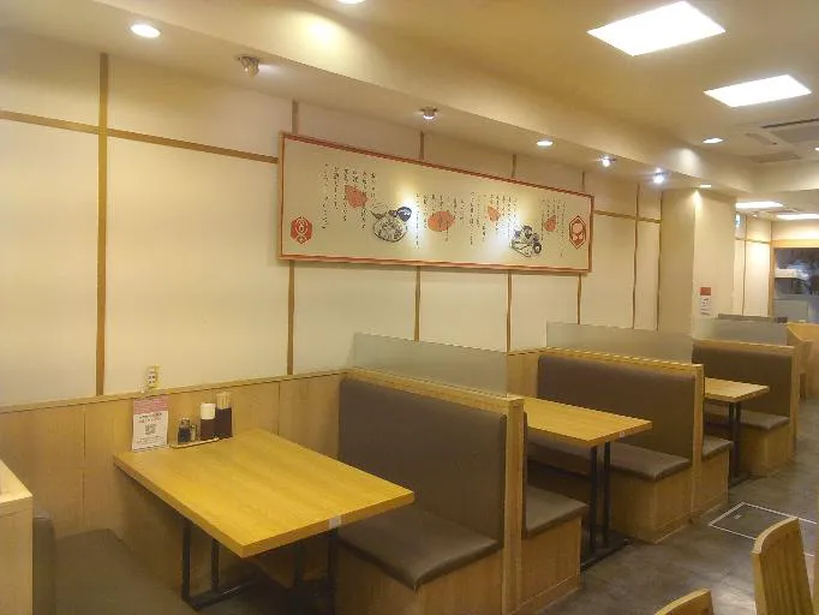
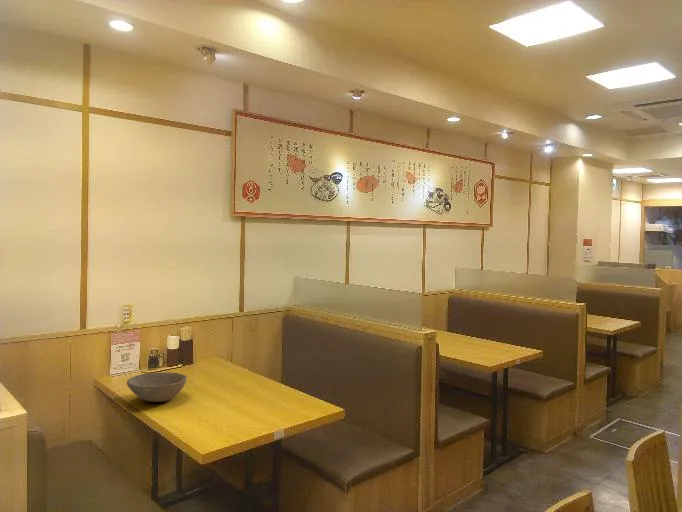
+ bowl [126,371,188,403]
